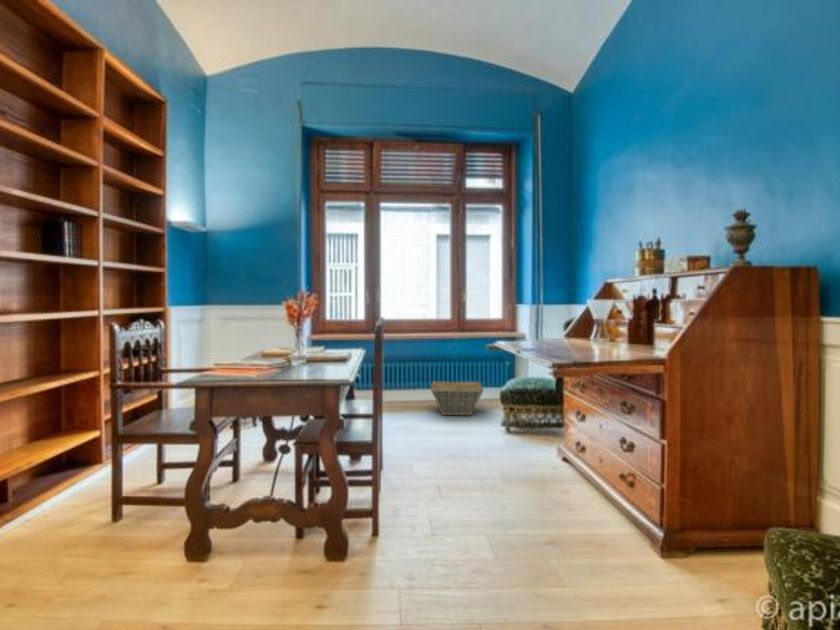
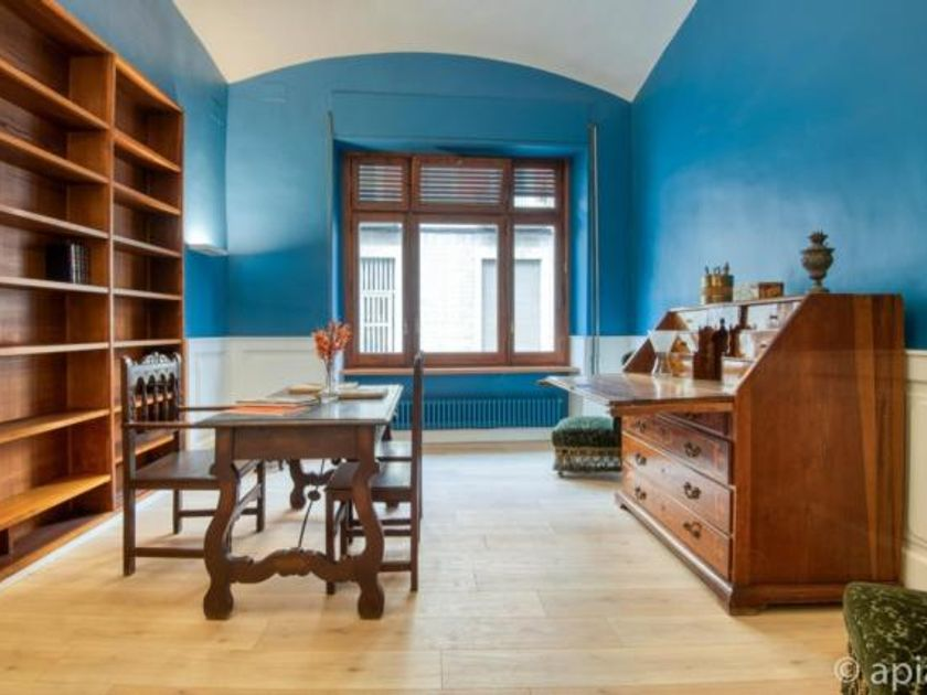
- basket [430,381,485,416]
